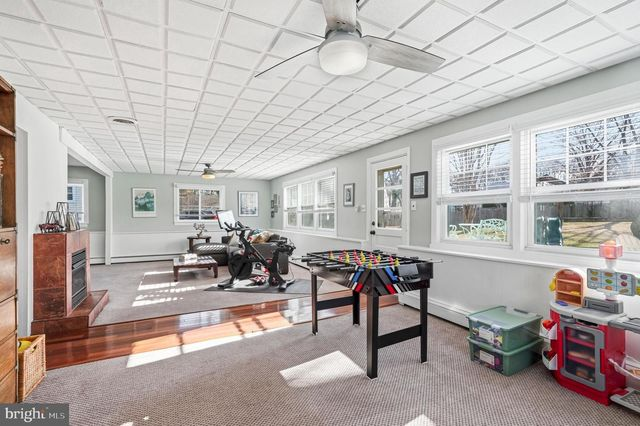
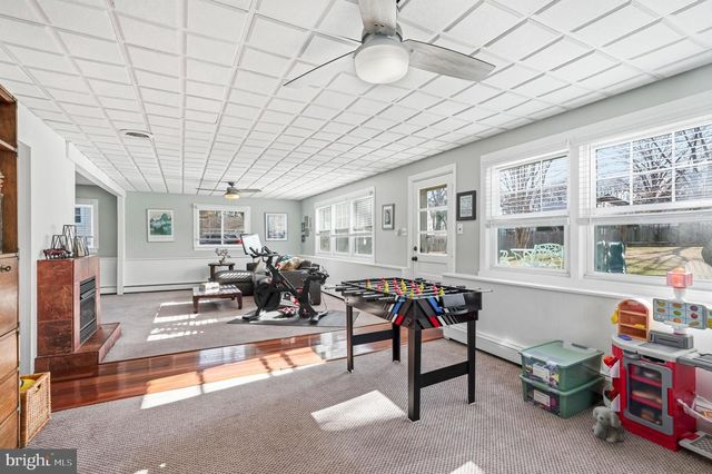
+ plush toy [592,405,626,444]
